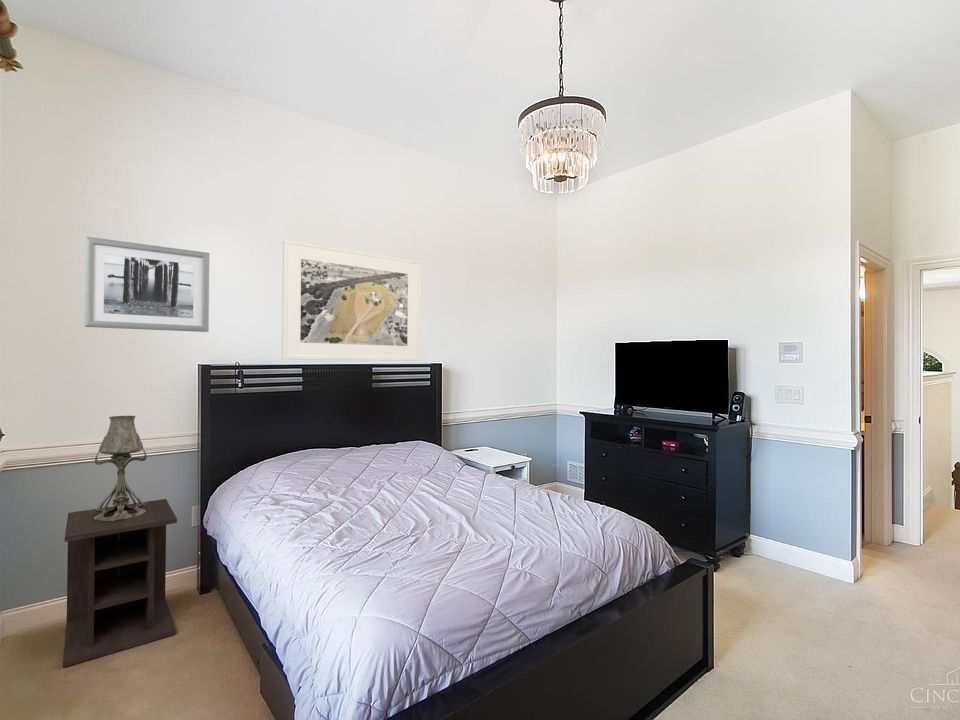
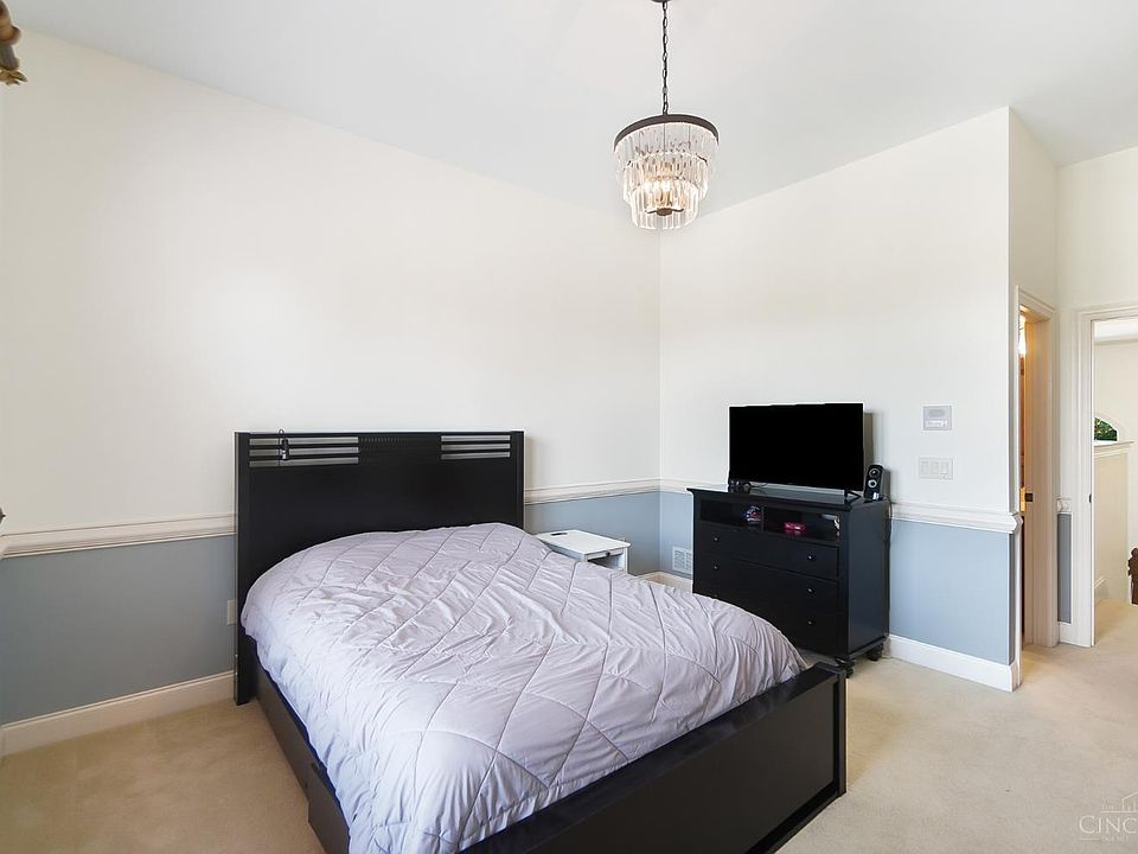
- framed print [281,238,422,362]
- wall art [83,236,210,333]
- nightstand [62,498,178,668]
- table lamp [94,415,148,521]
